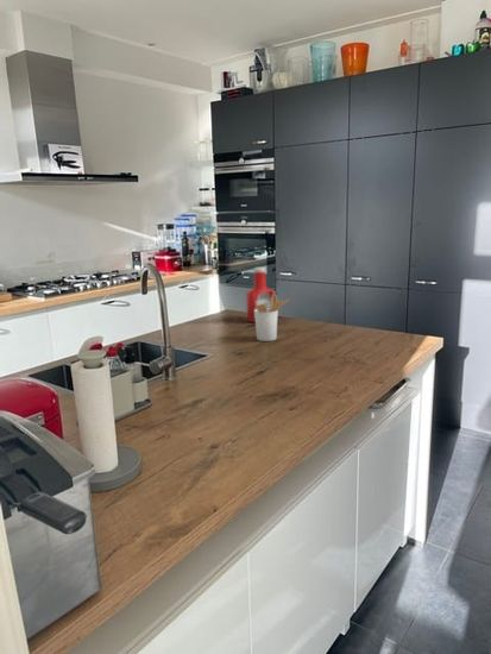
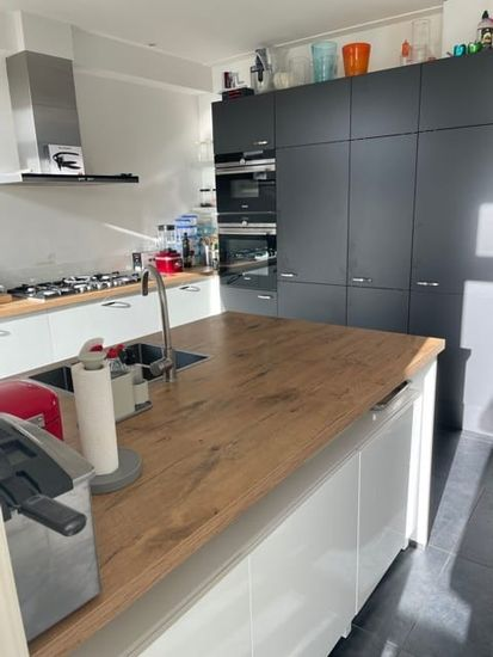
- utensil holder [254,293,290,342]
- soap bottle [245,266,275,323]
